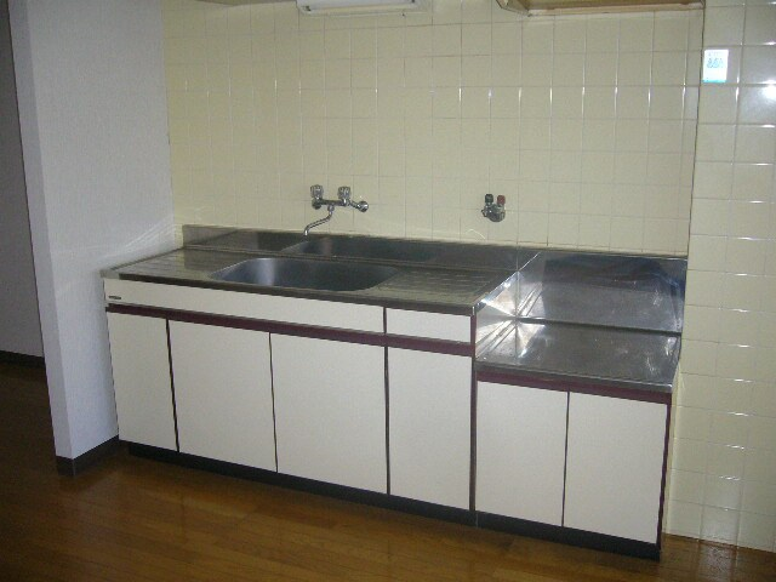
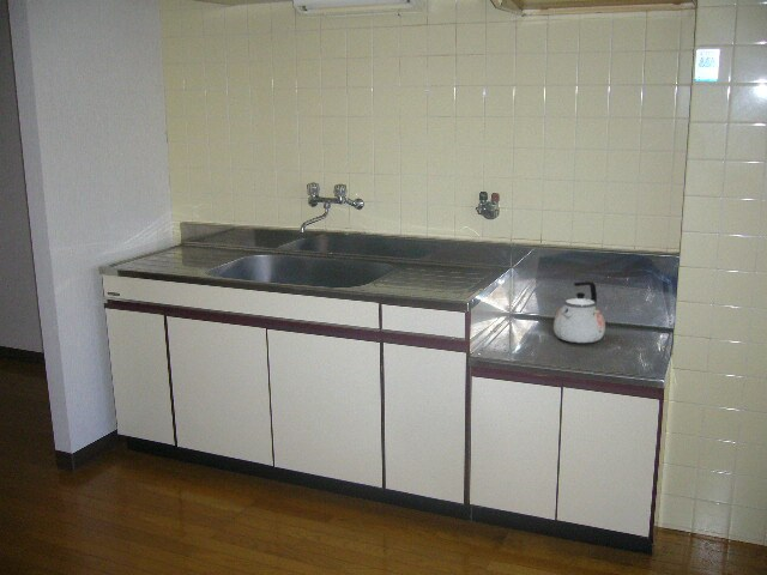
+ kettle [552,280,606,344]
